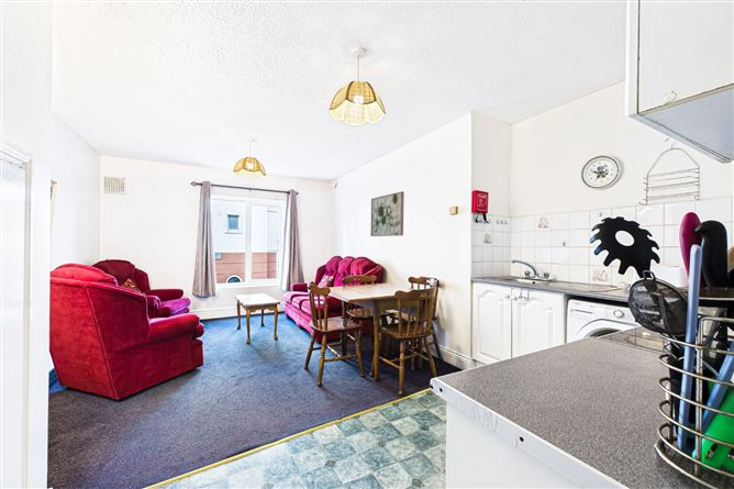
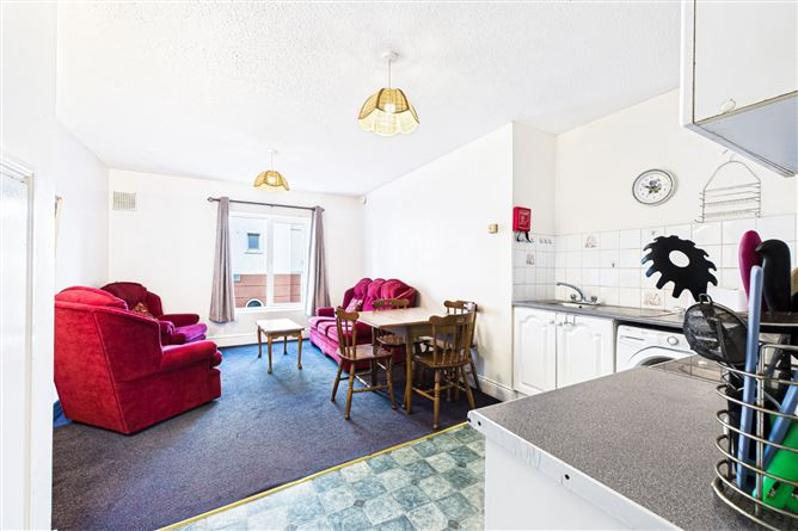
- wall art [369,190,405,237]
